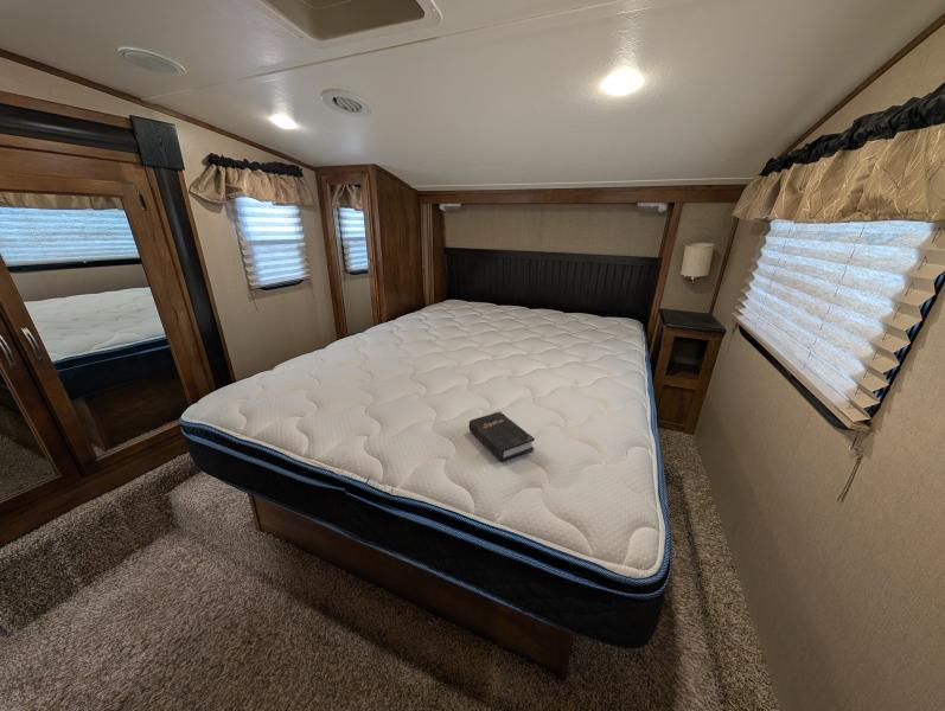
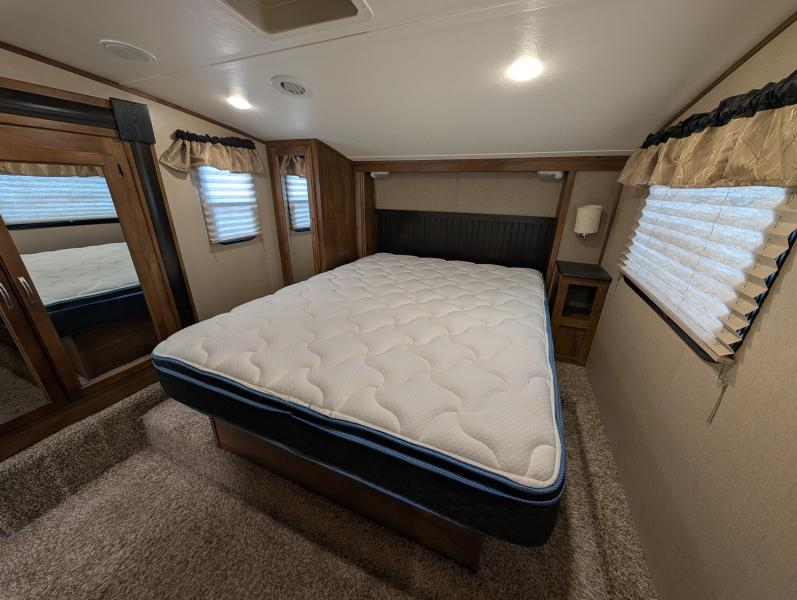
- hardback book [468,410,536,463]
